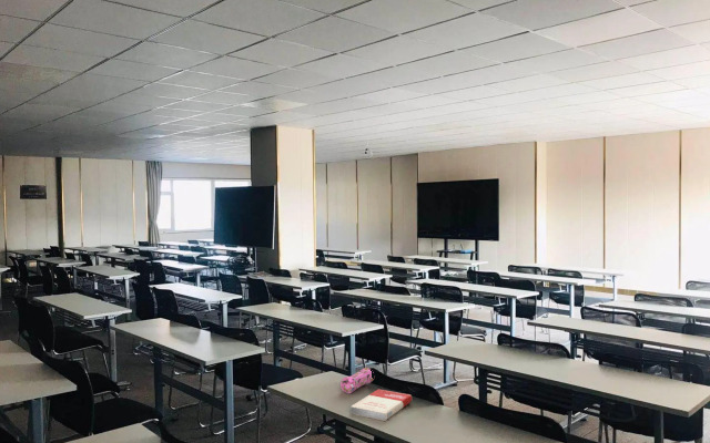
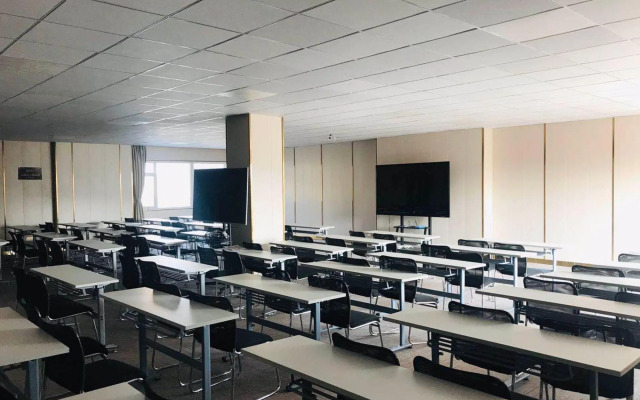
- book [349,389,413,422]
- pencil case [339,367,375,394]
